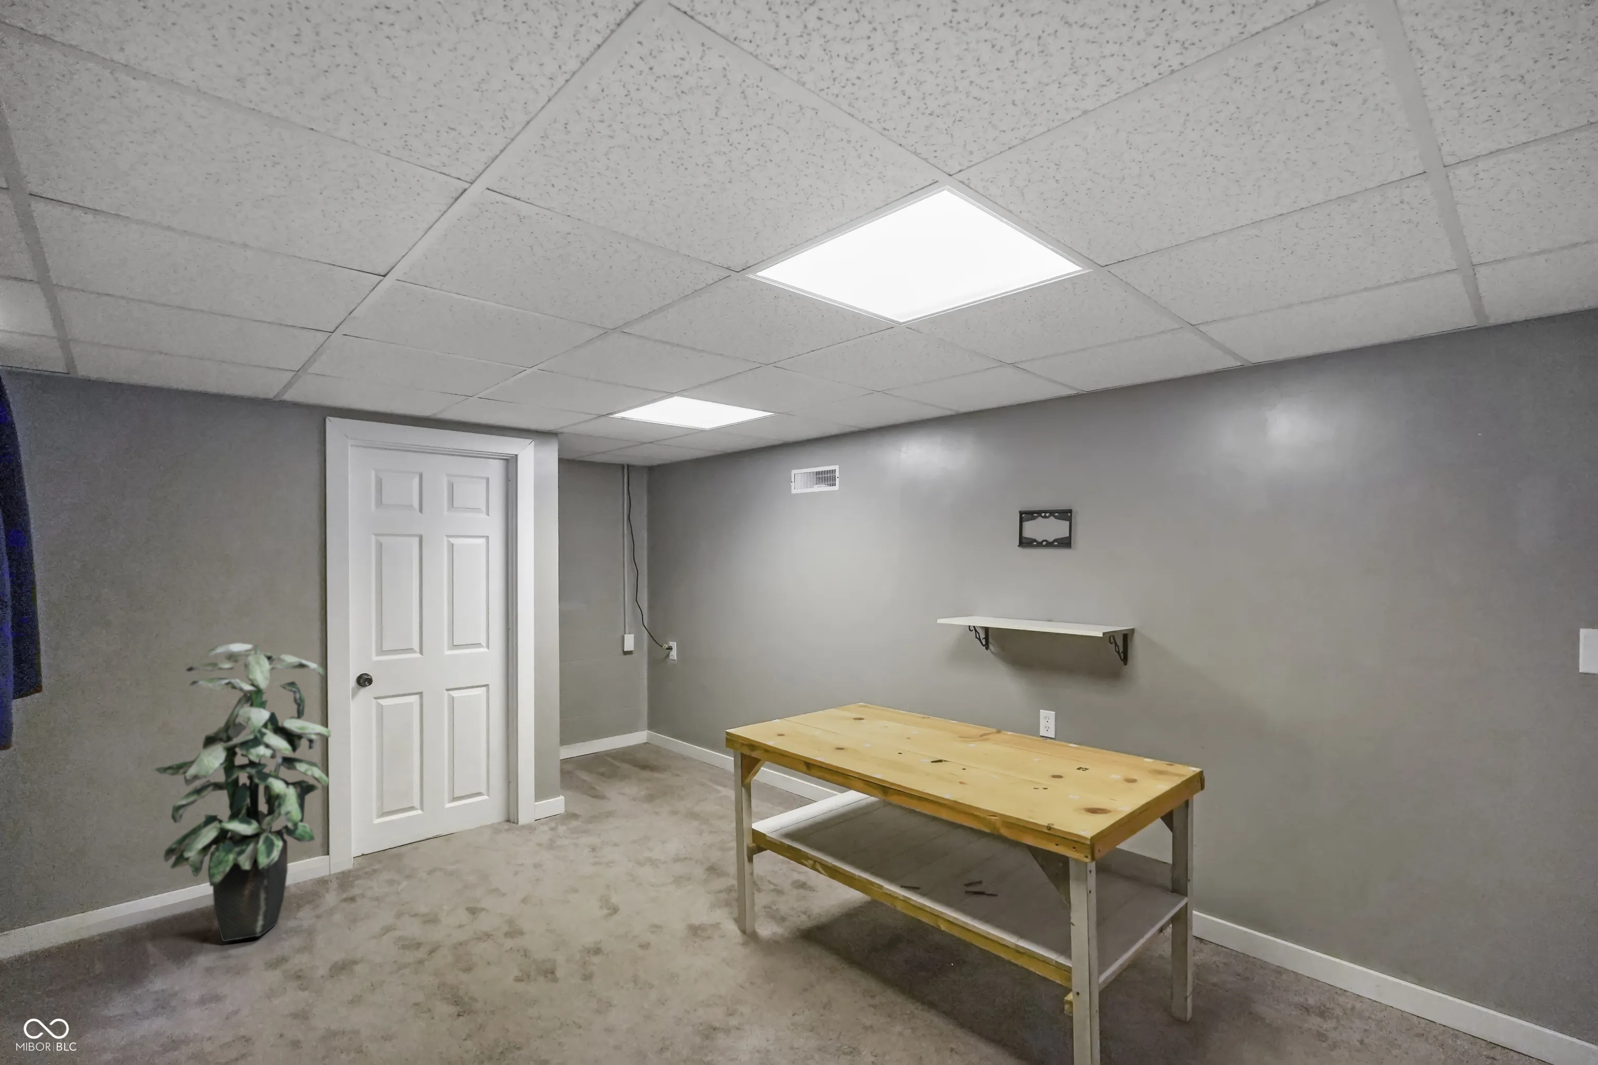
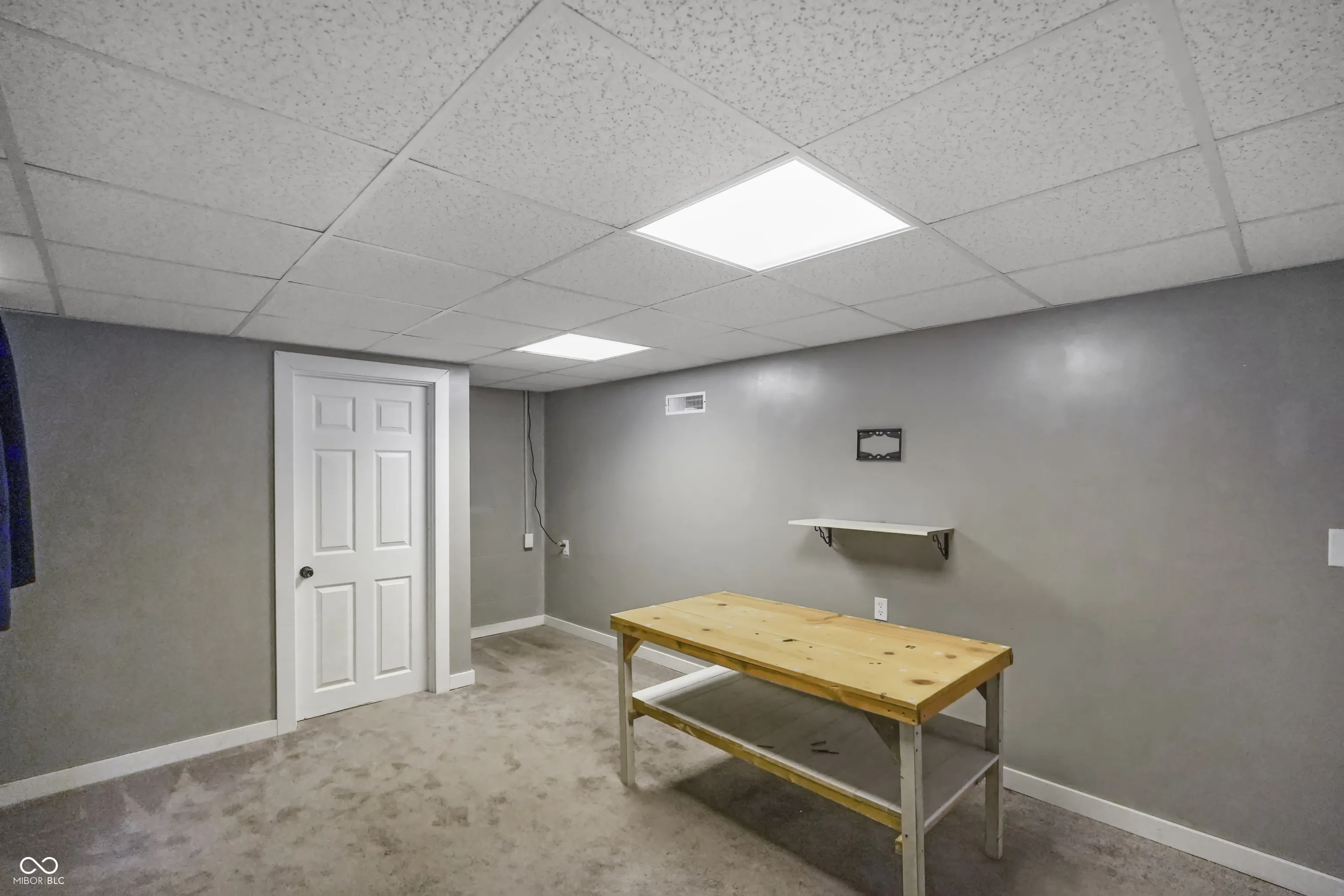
- indoor plant [150,643,332,941]
